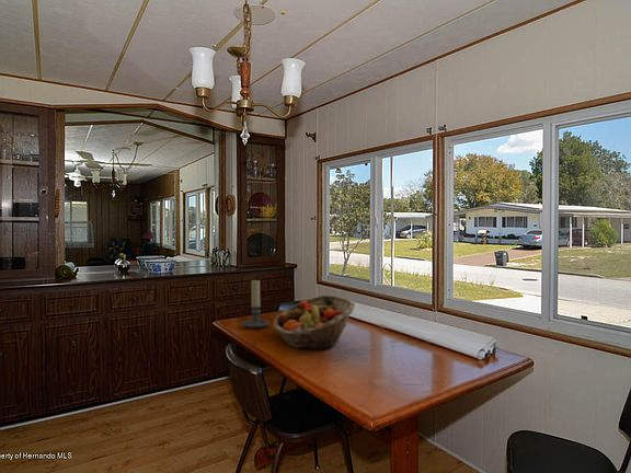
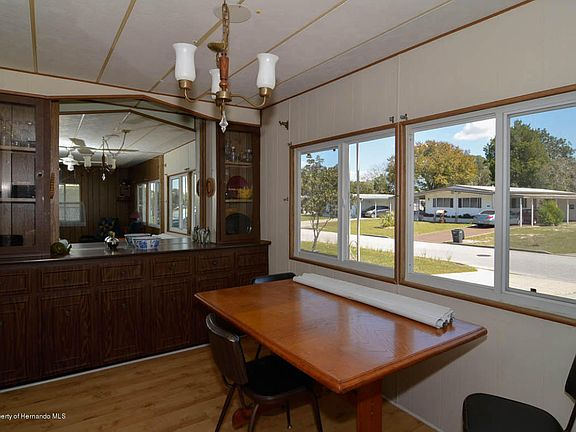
- candle holder [238,278,269,330]
- fruit basket [273,295,356,350]
